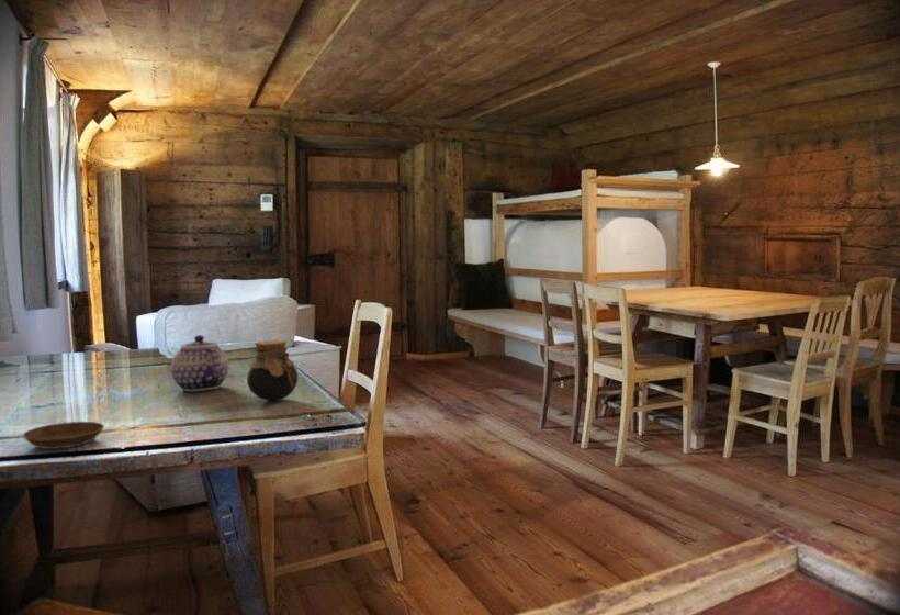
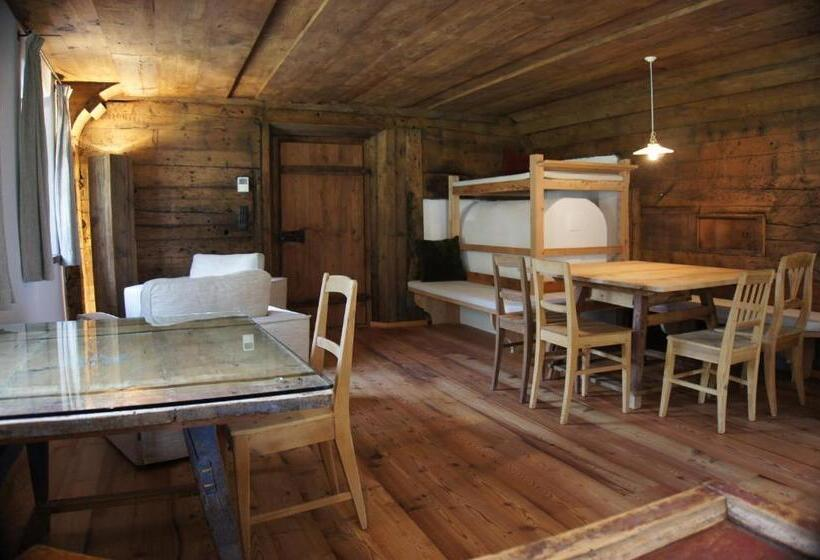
- saucer [22,421,105,450]
- jar [246,339,299,402]
- teapot [170,334,229,392]
